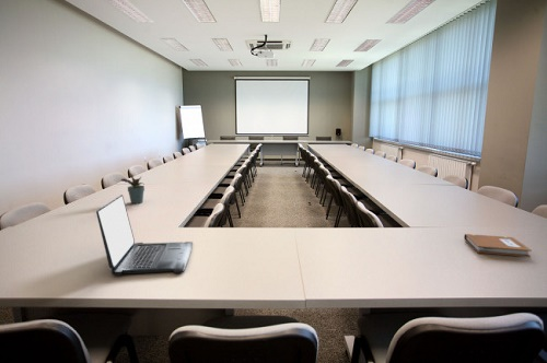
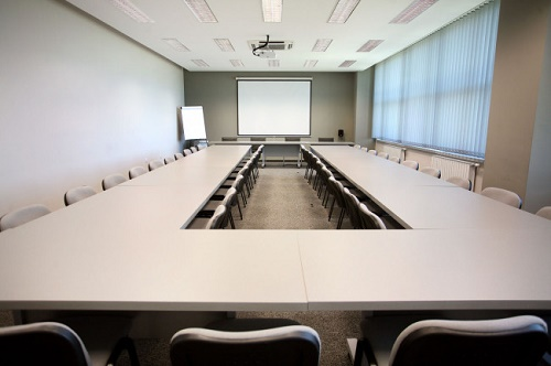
- notebook [463,233,533,258]
- potted plant [120,172,146,204]
- laptop [95,194,194,277]
